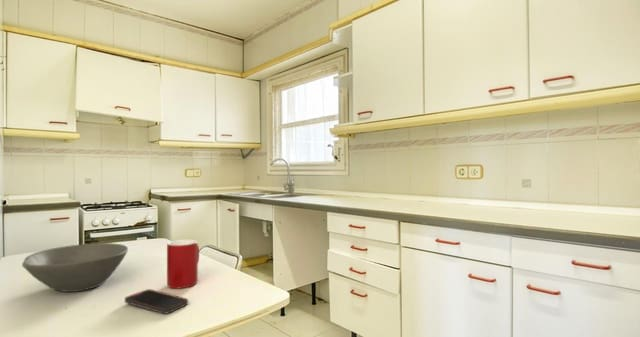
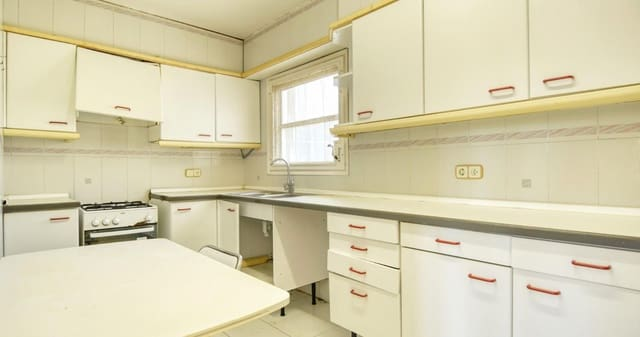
- cup [166,239,200,289]
- bowl [21,242,129,293]
- smartphone [124,288,189,315]
